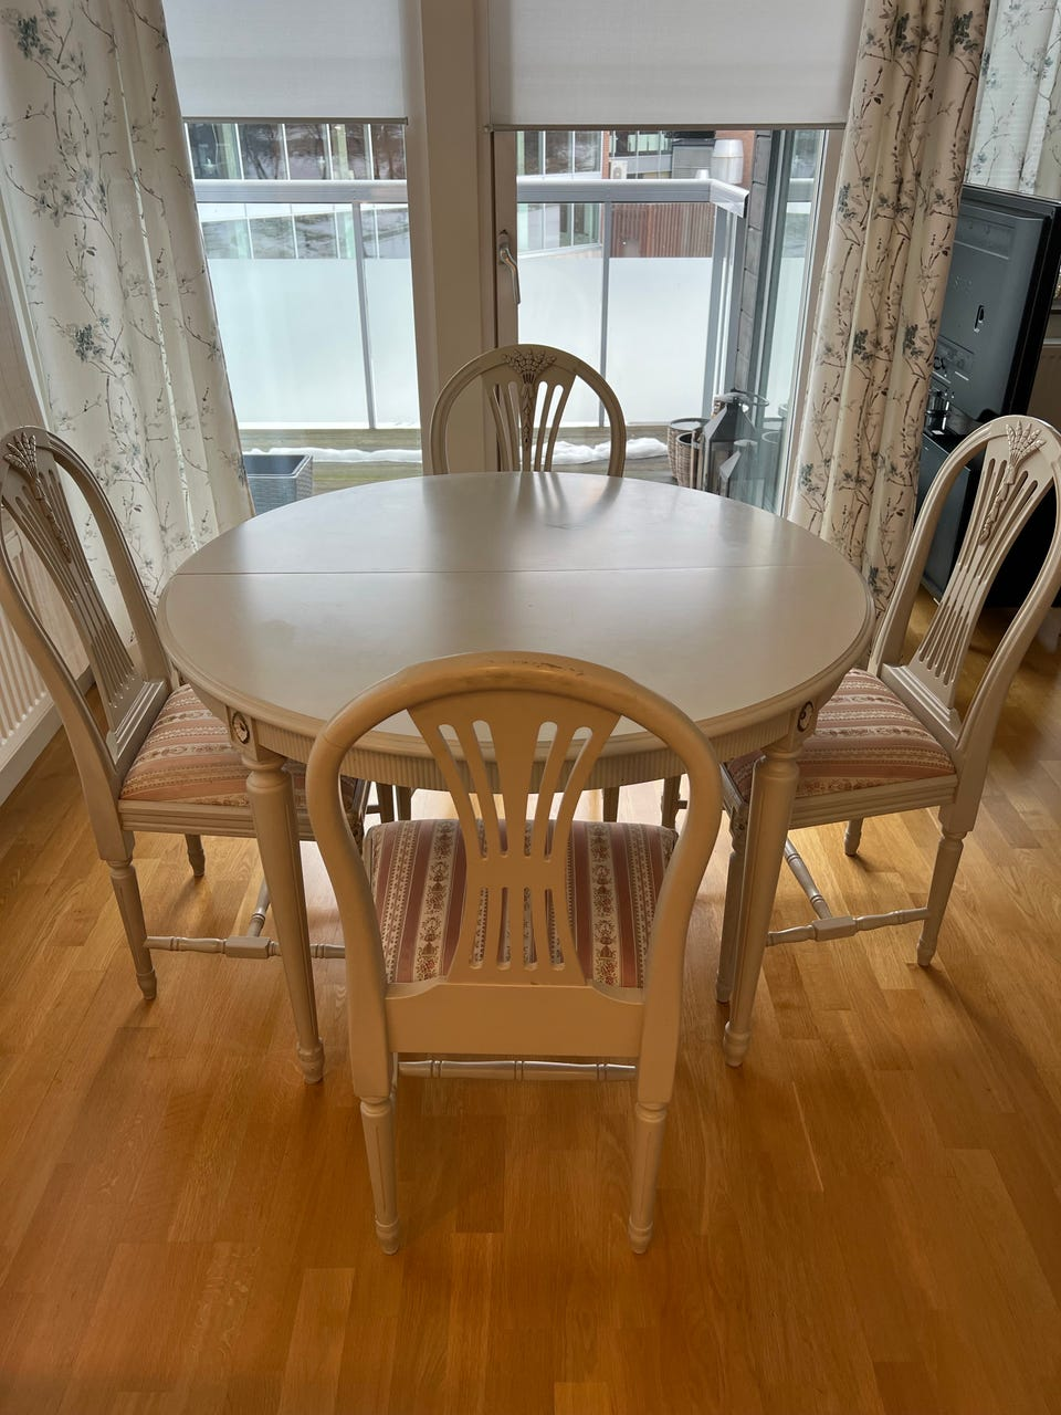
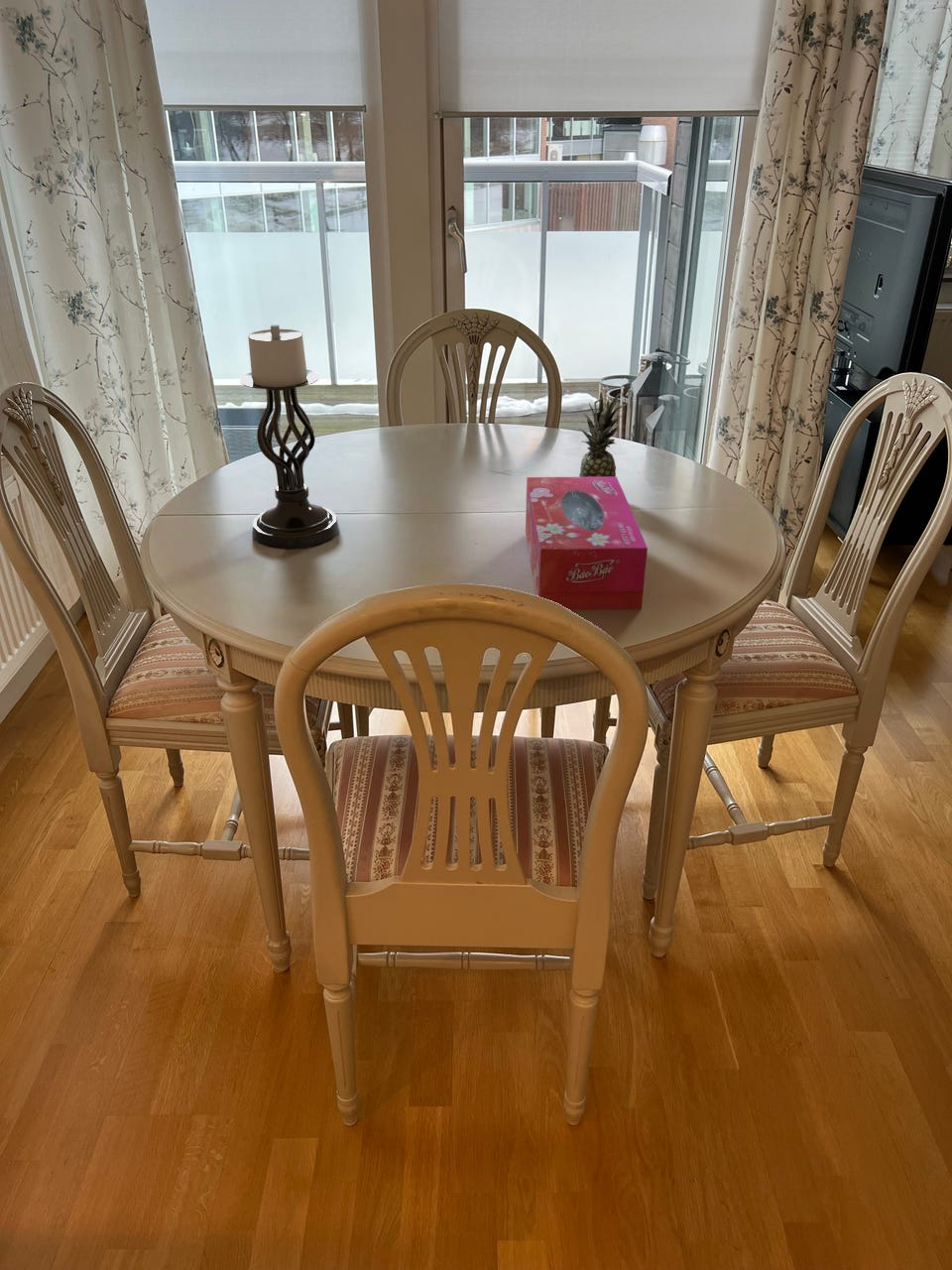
+ fruit [578,392,628,477]
+ candle holder [239,324,340,550]
+ tissue box [525,475,649,611]
